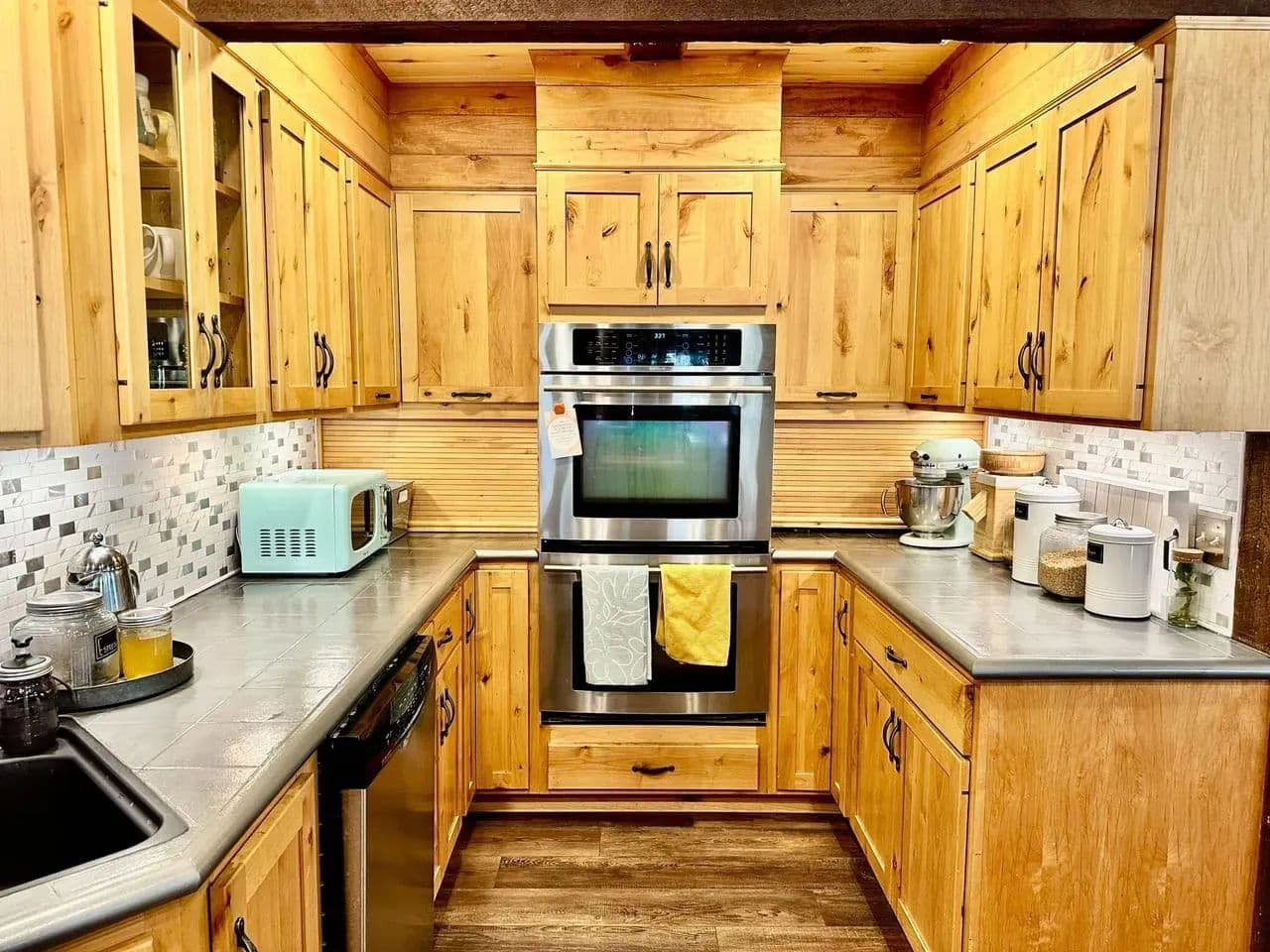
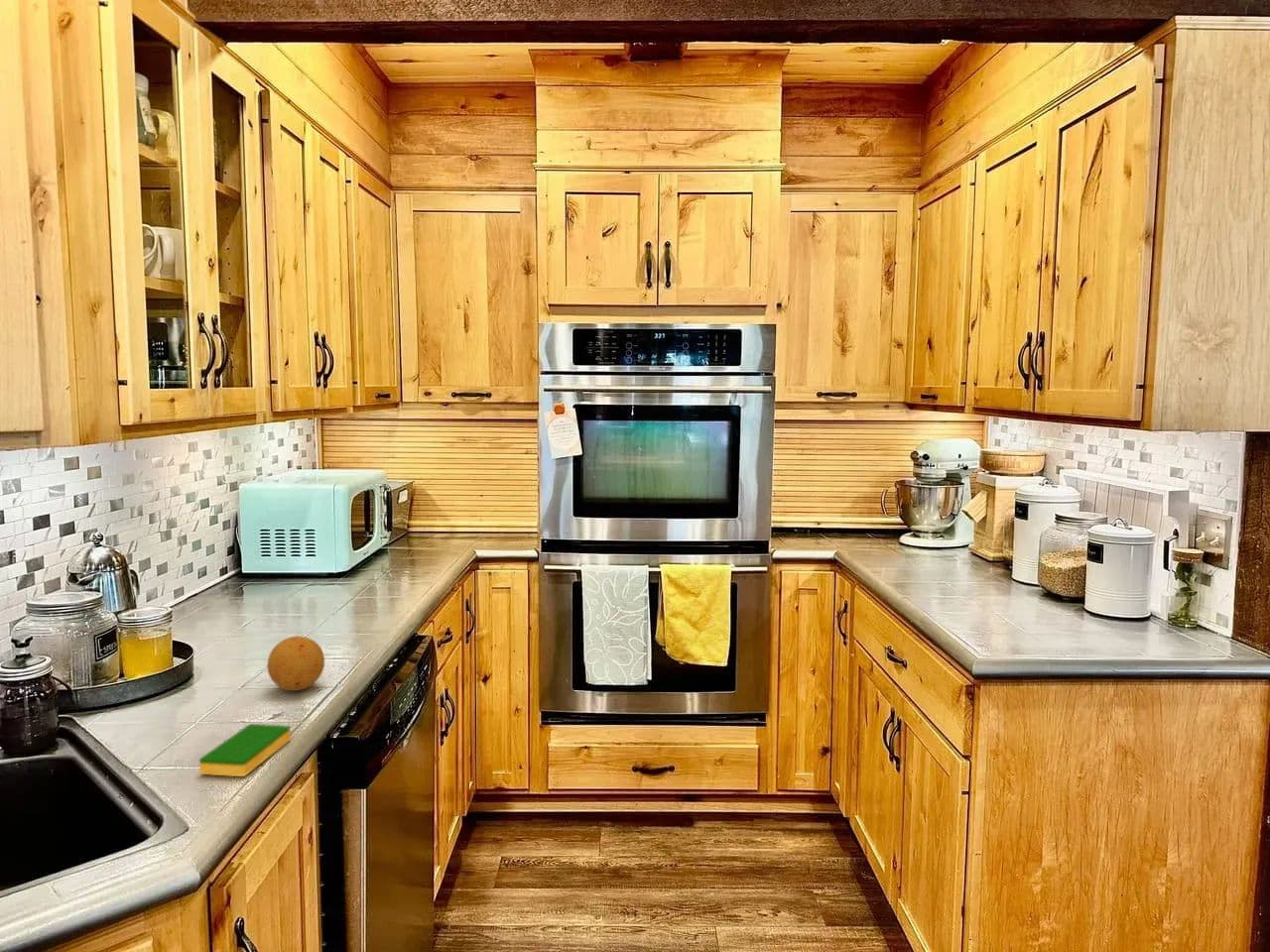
+ dish sponge [198,723,292,777]
+ fruit [266,635,325,692]
